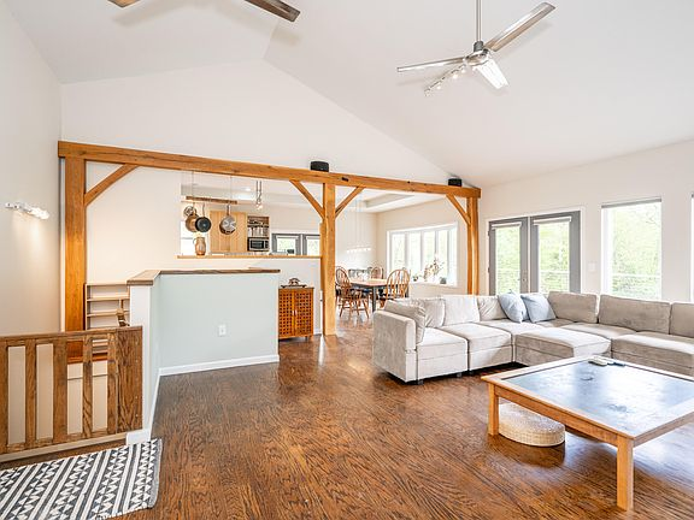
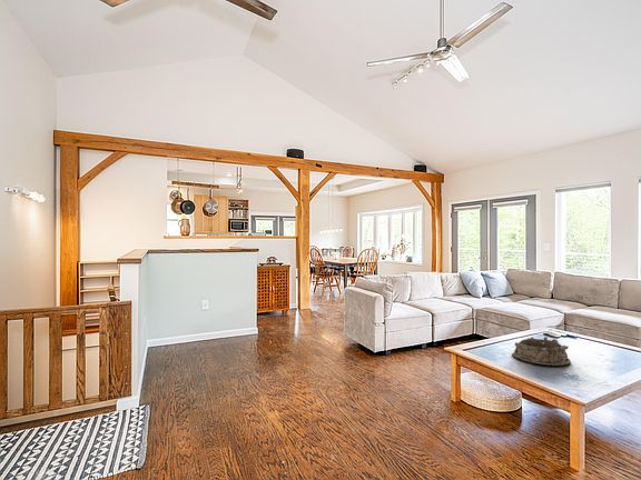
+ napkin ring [511,336,572,368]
